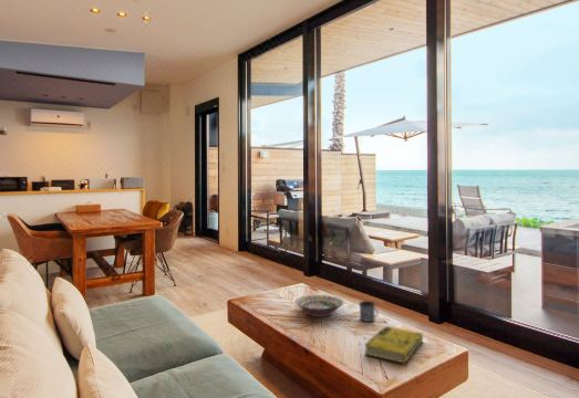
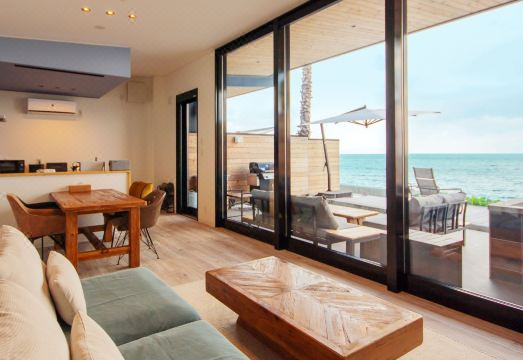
- decorative bowl [294,294,344,318]
- mug [358,300,380,323]
- book [363,325,424,365]
